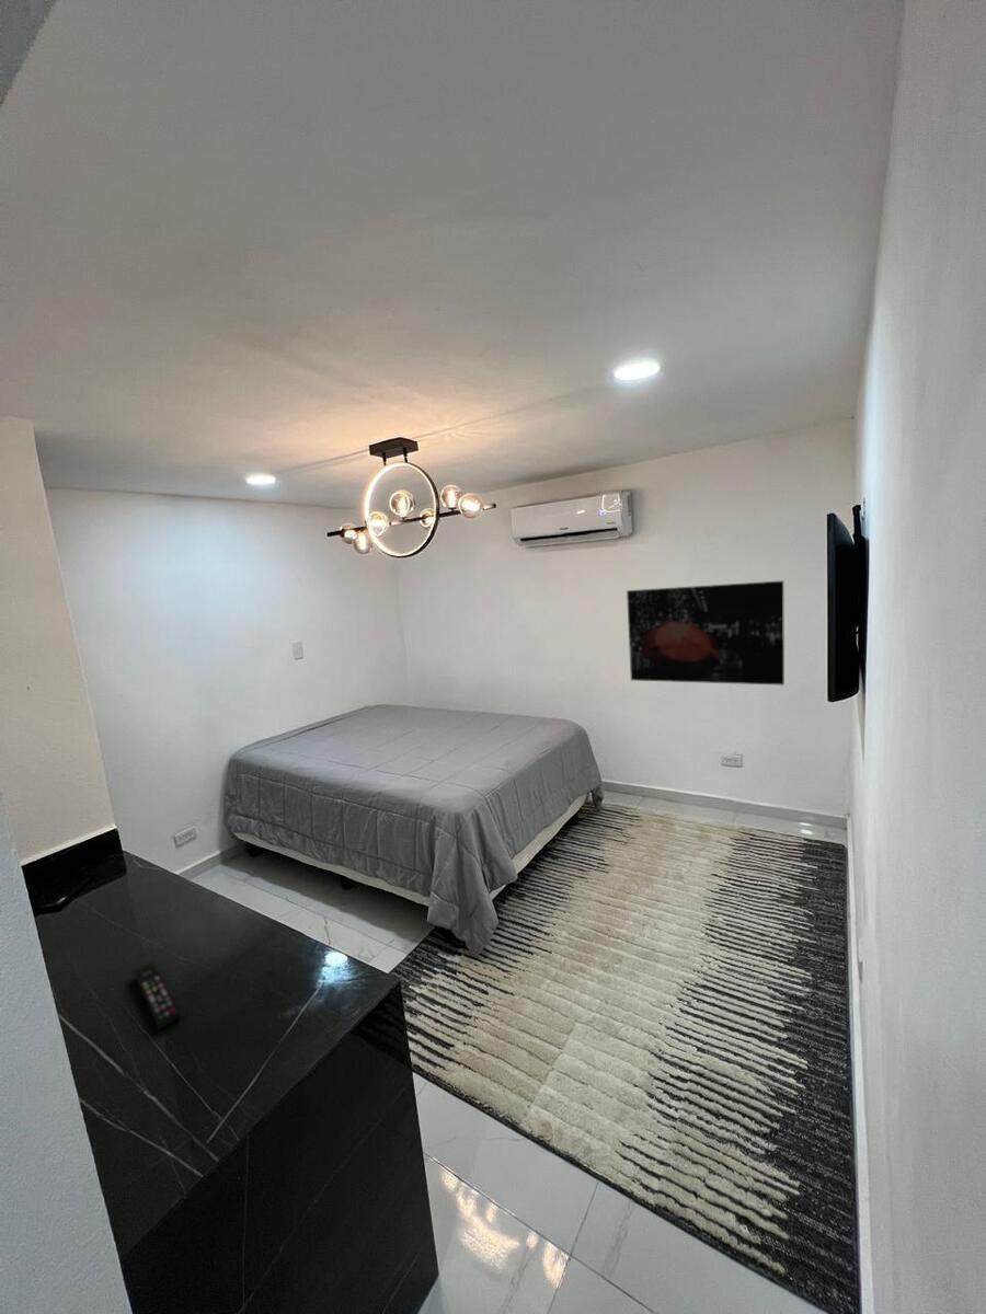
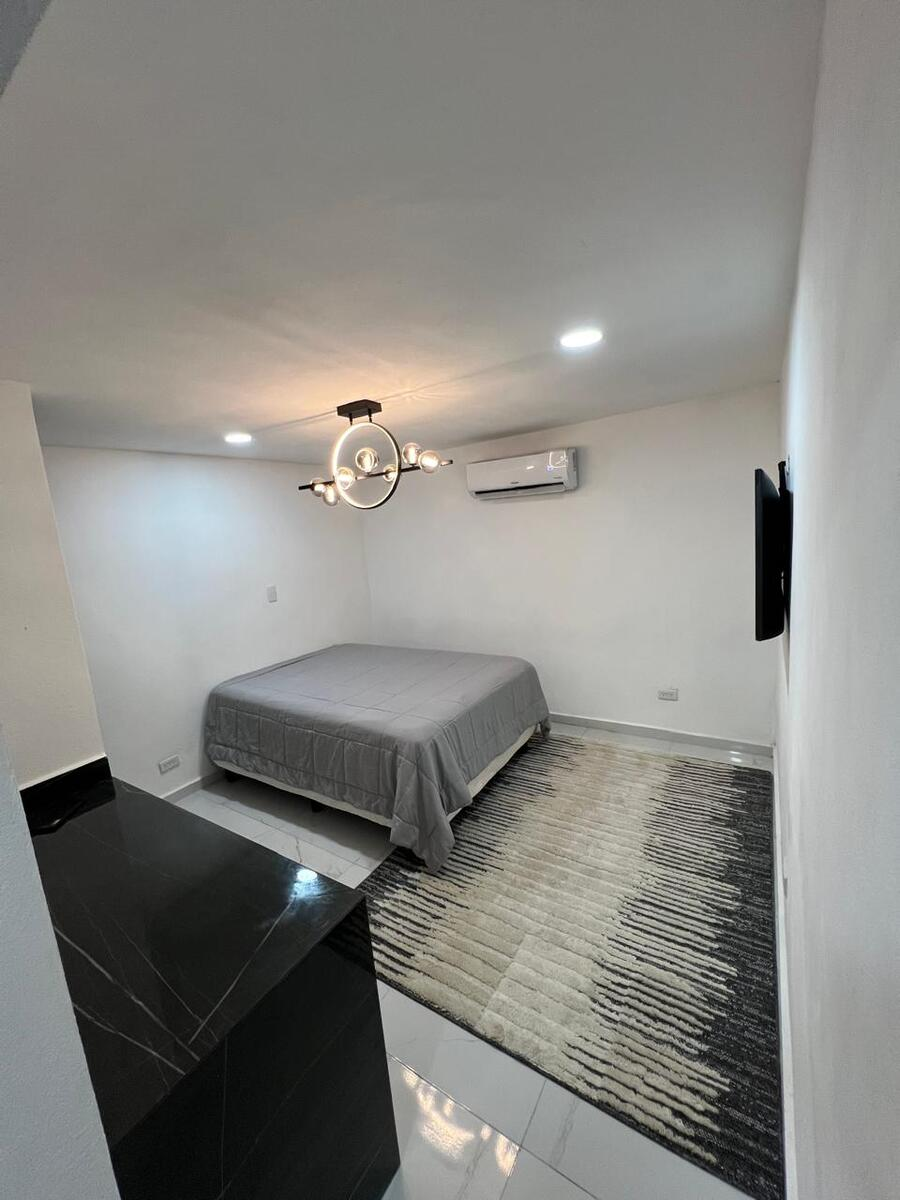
- remote control [133,960,182,1031]
- wall art [626,579,786,687]
